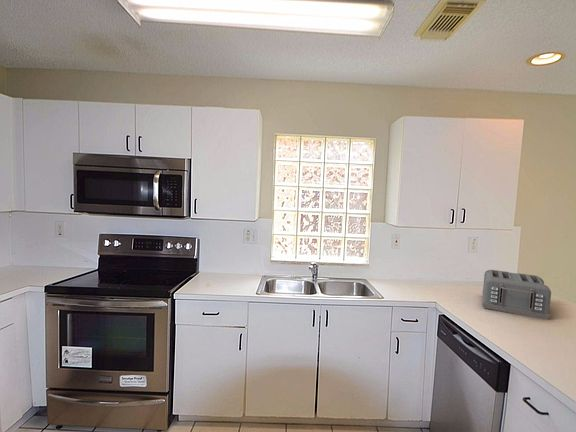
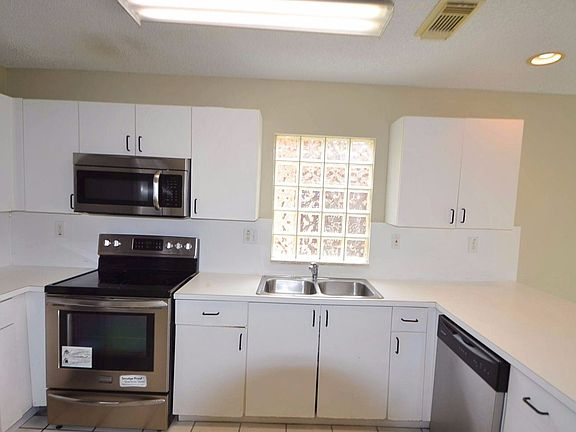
- toaster [482,269,552,320]
